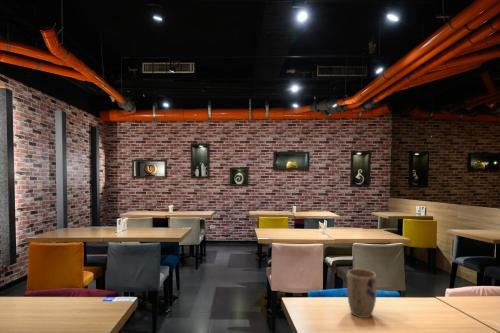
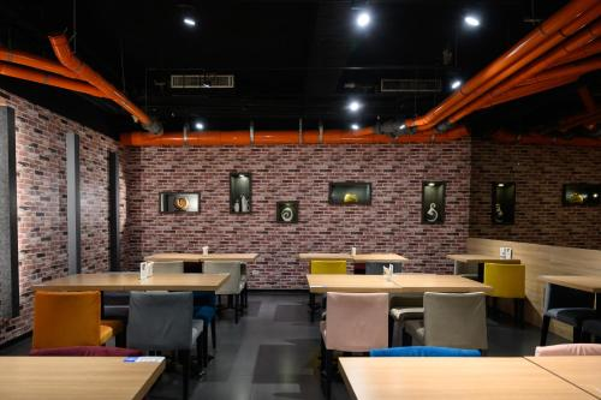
- plant pot [346,268,378,319]
